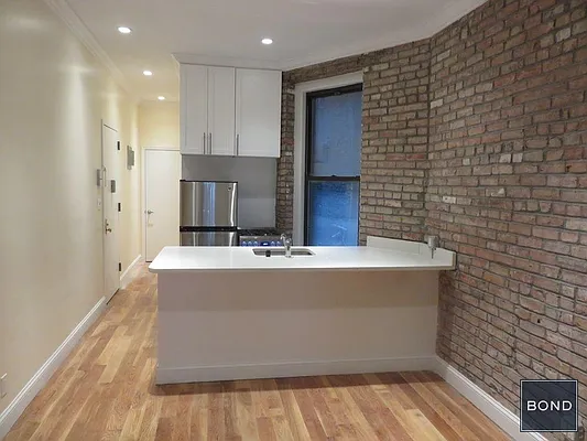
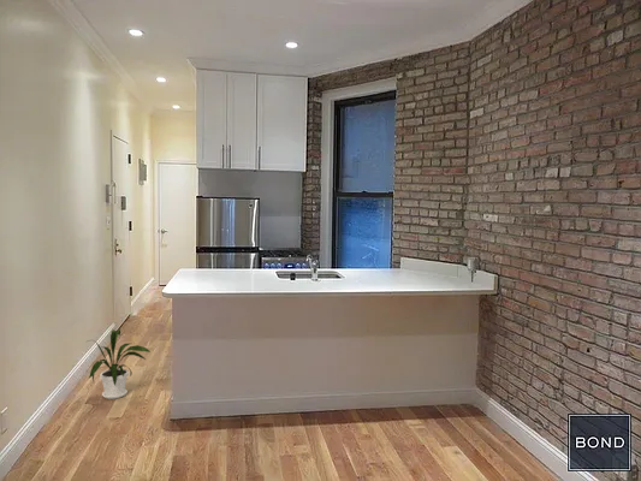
+ house plant [87,328,152,400]
